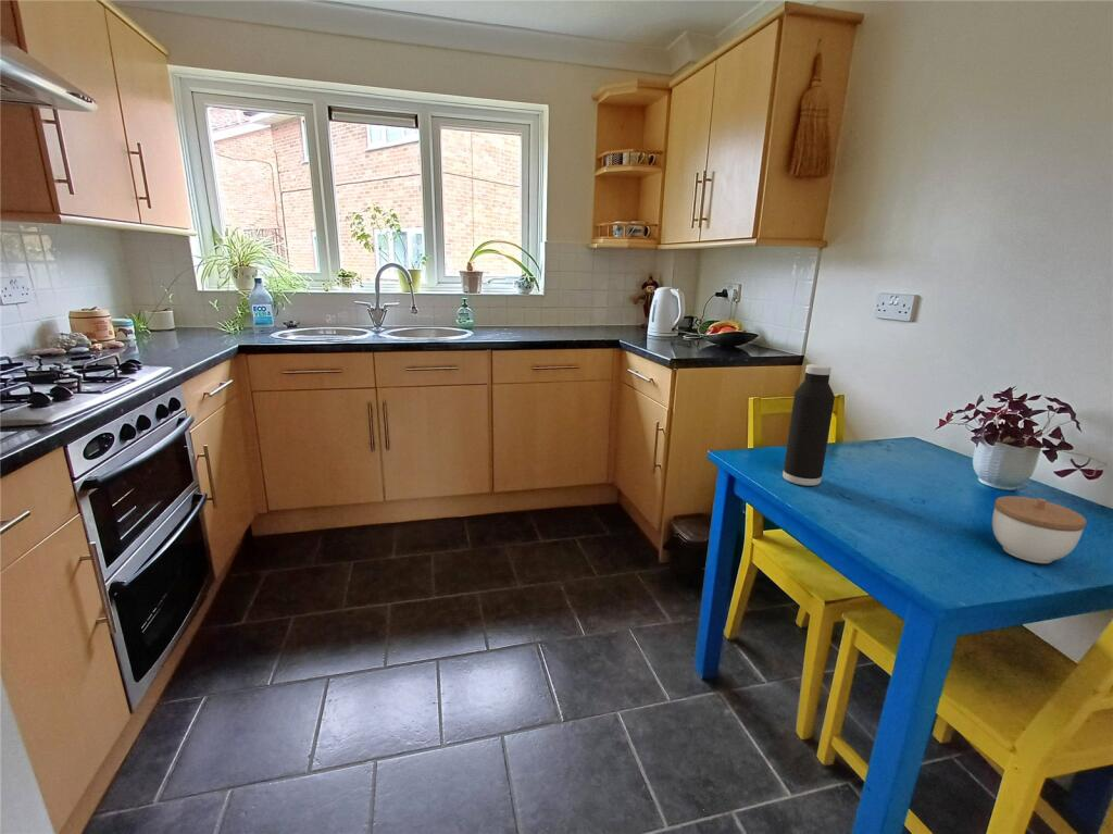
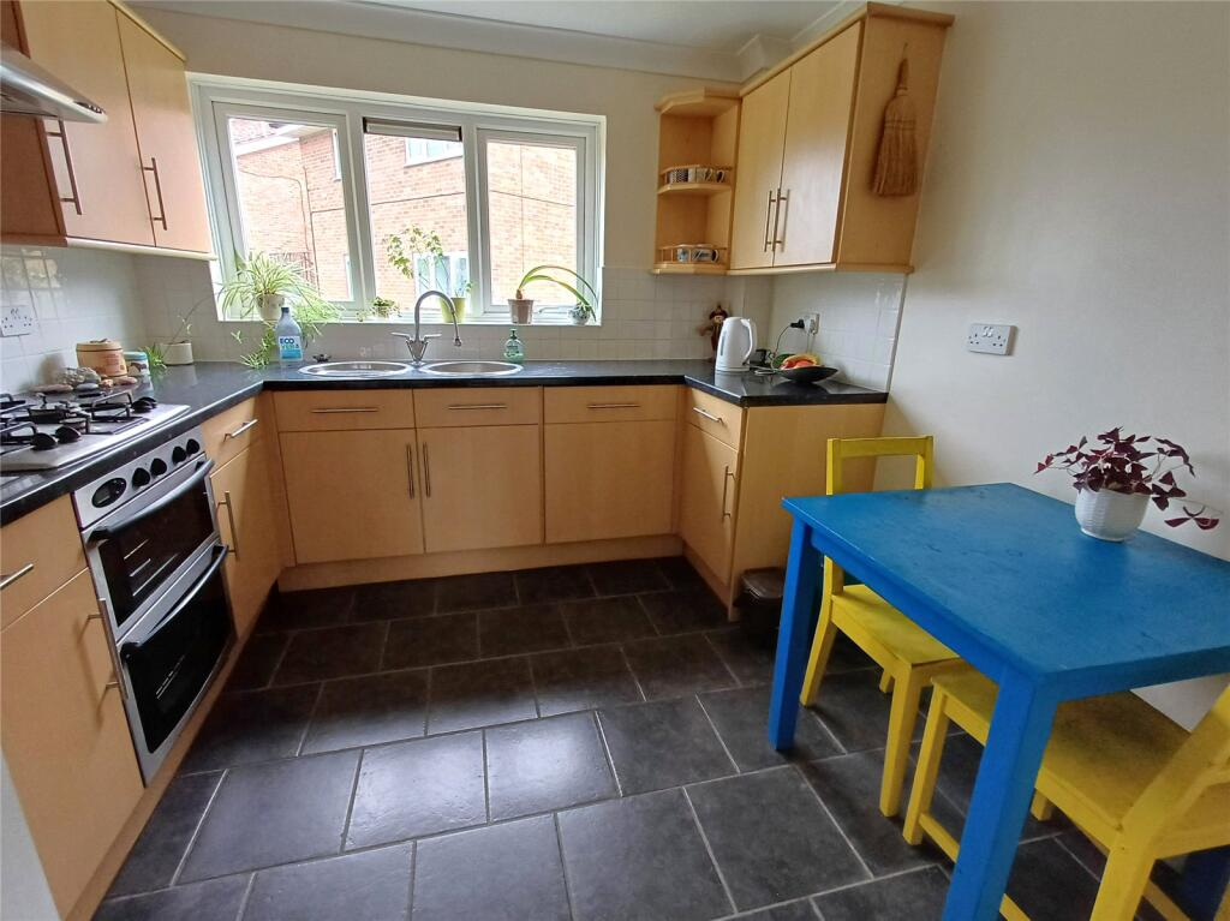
- decorative box [991,495,1088,564]
- water bottle [781,363,836,487]
